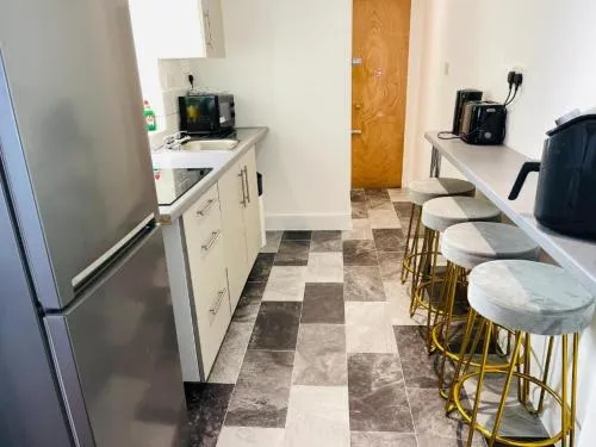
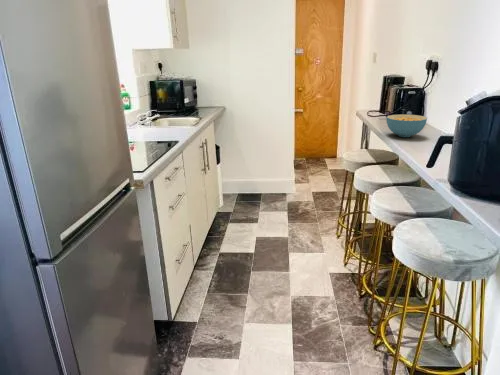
+ cereal bowl [386,113,428,138]
